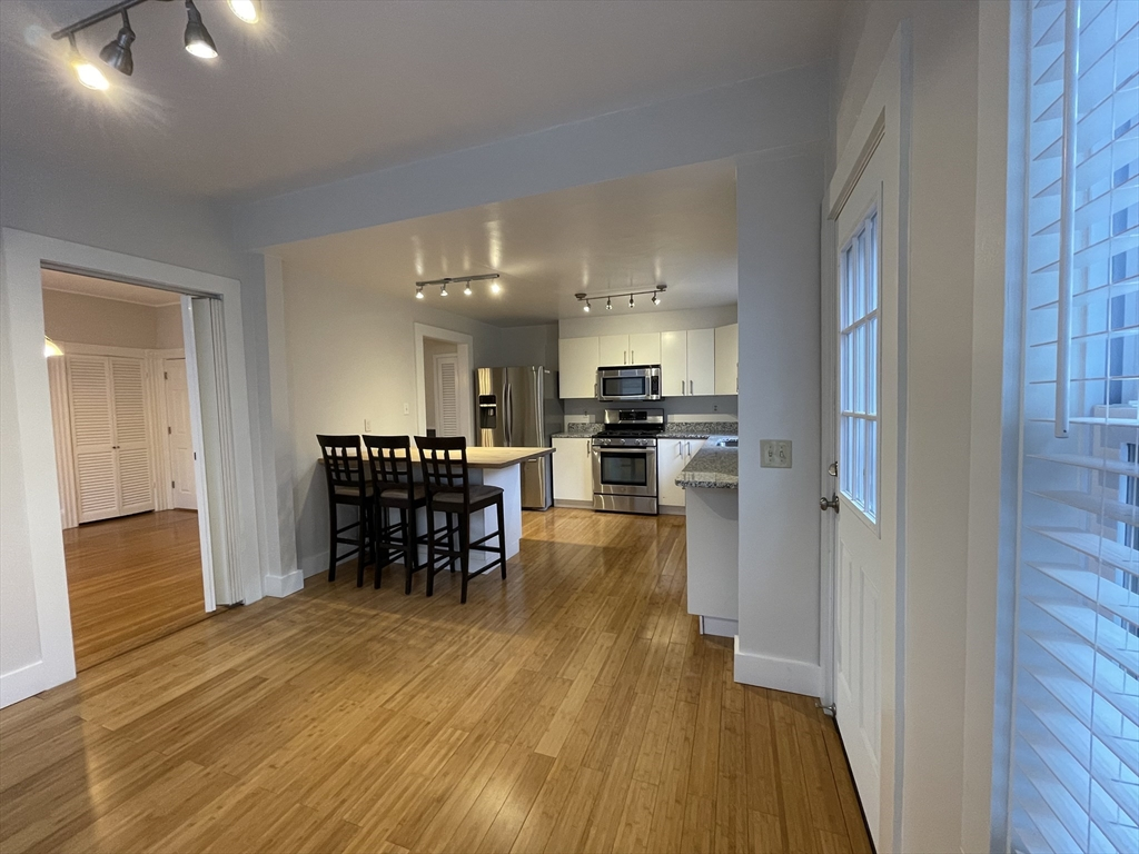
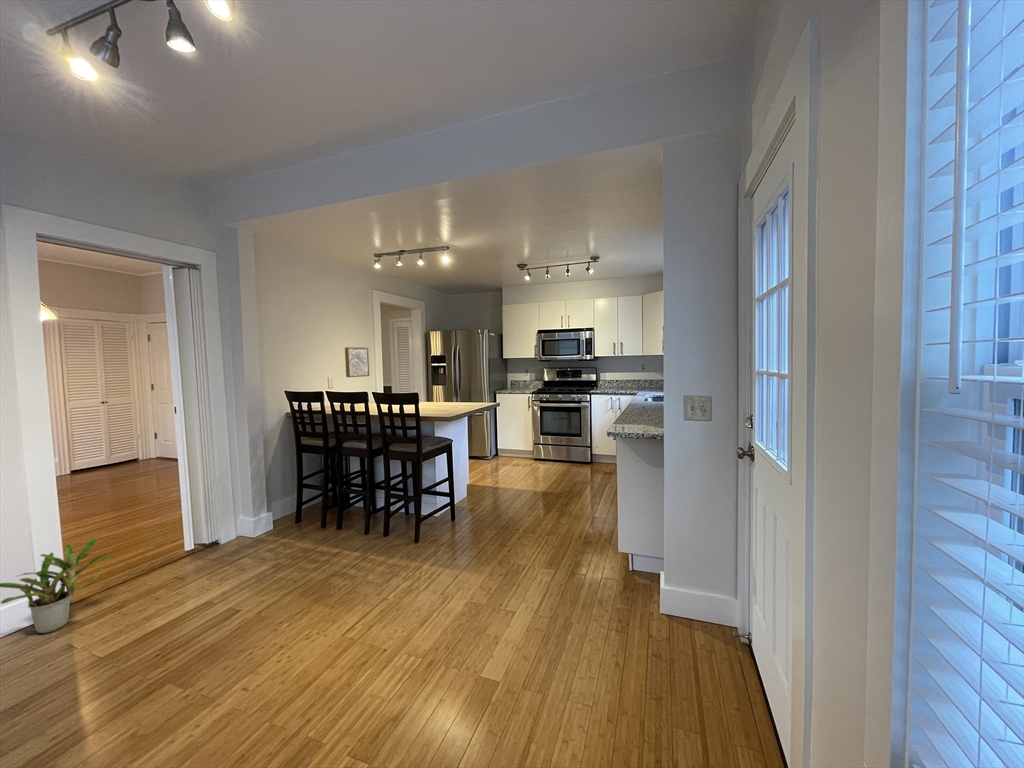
+ wall art [344,346,370,378]
+ potted plant [0,535,117,634]
